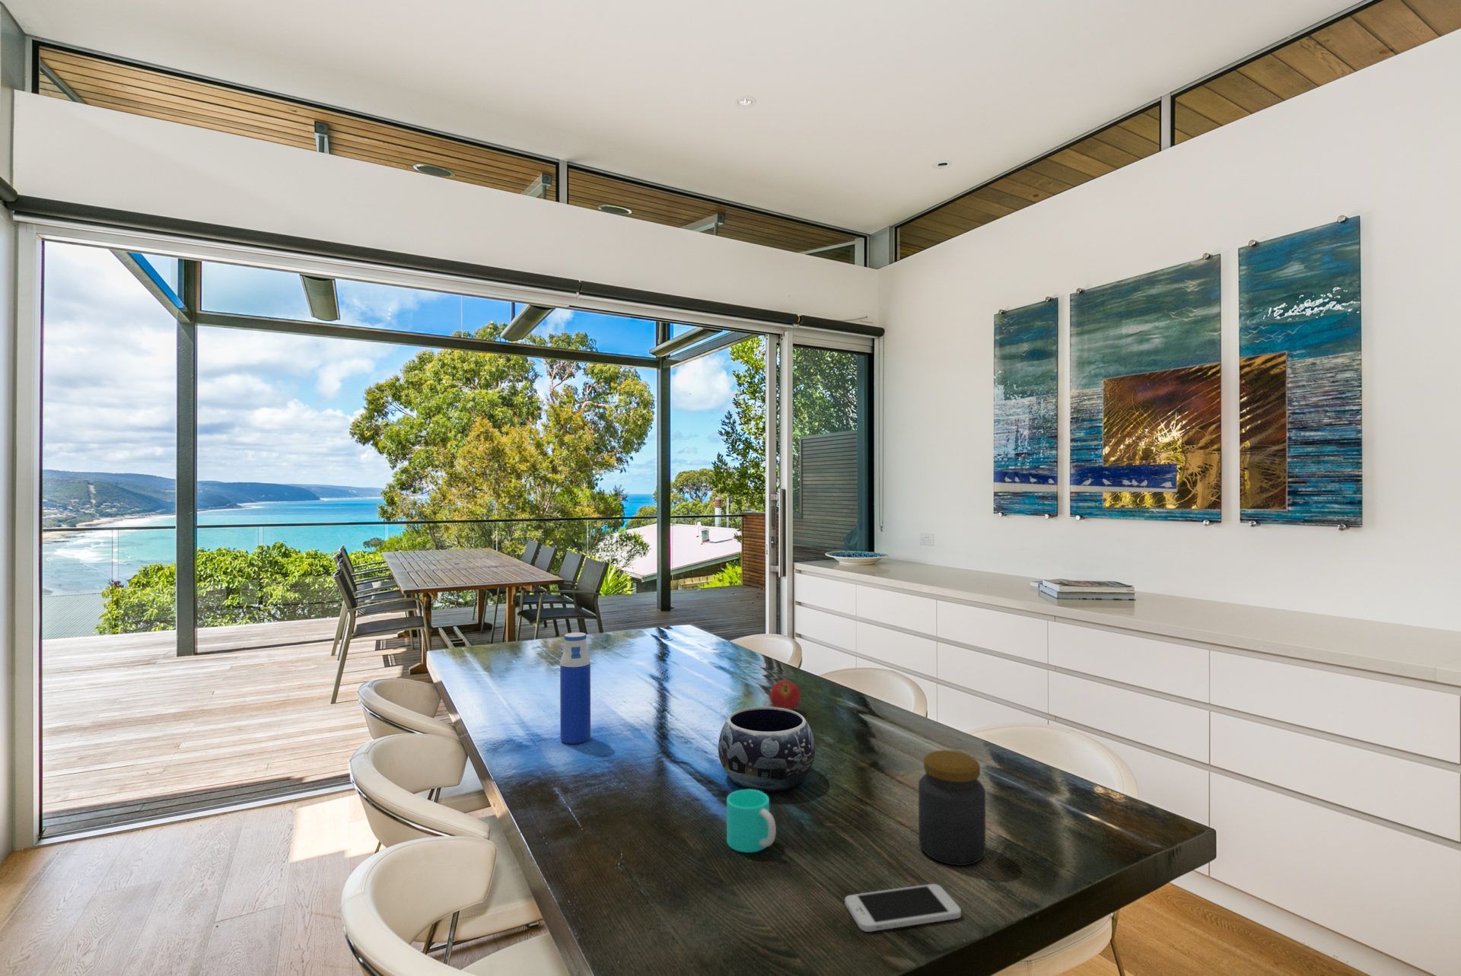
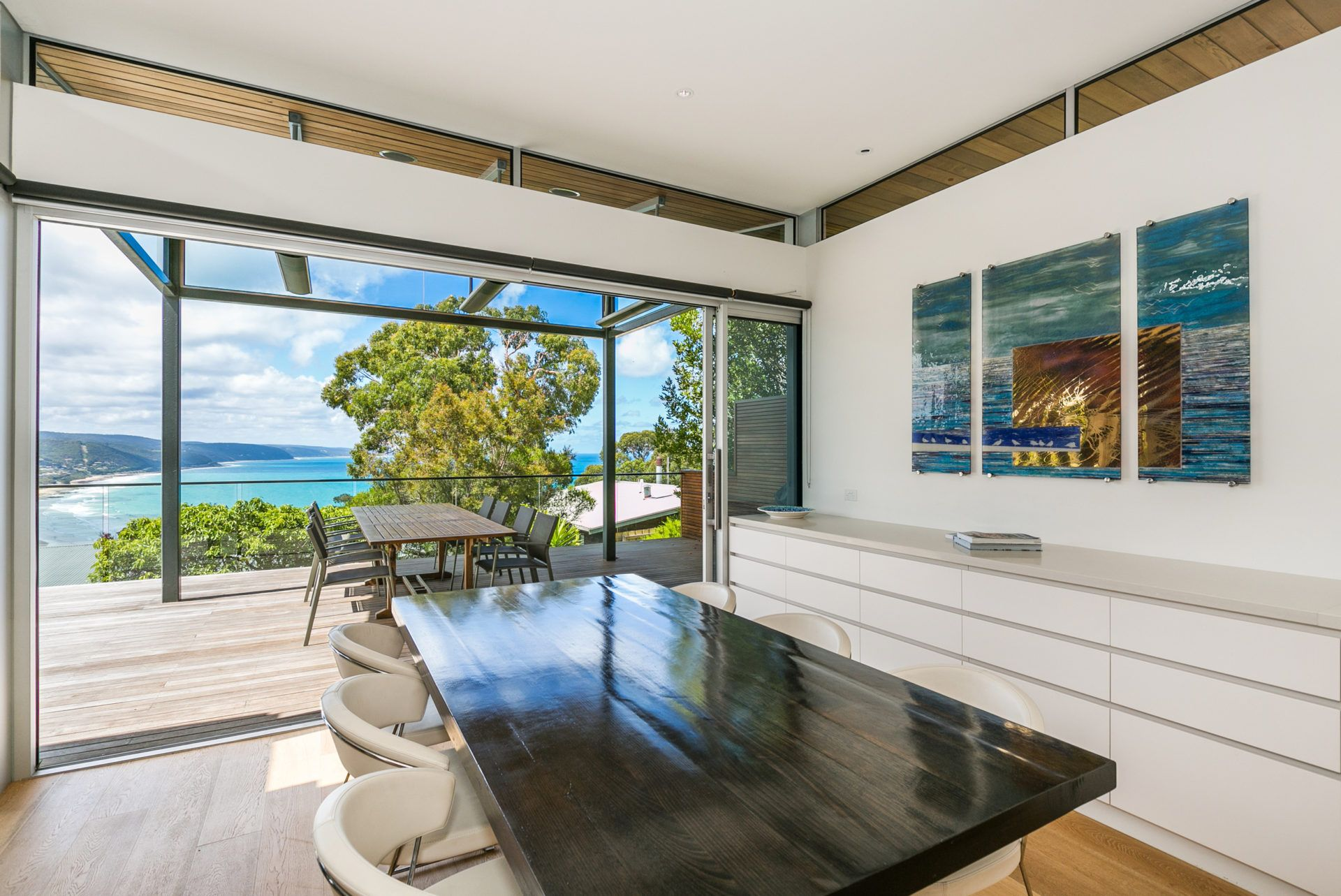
- jar [917,749,986,866]
- cup [726,789,777,854]
- smartphone [844,883,962,932]
- water bottle [559,632,592,745]
- decorative bowl [718,706,816,793]
- fruit [769,680,801,710]
